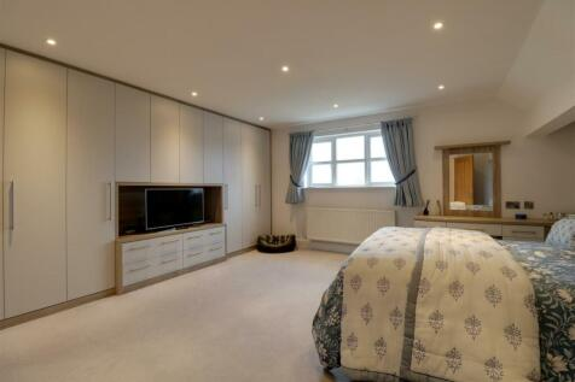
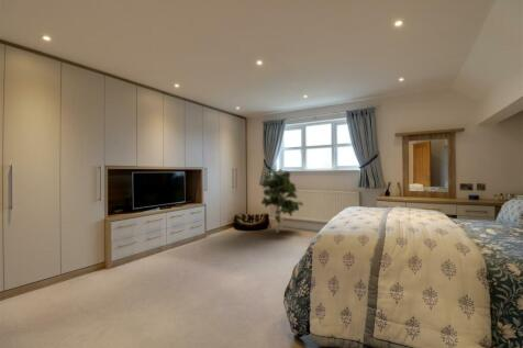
+ indoor plant [260,168,304,234]
